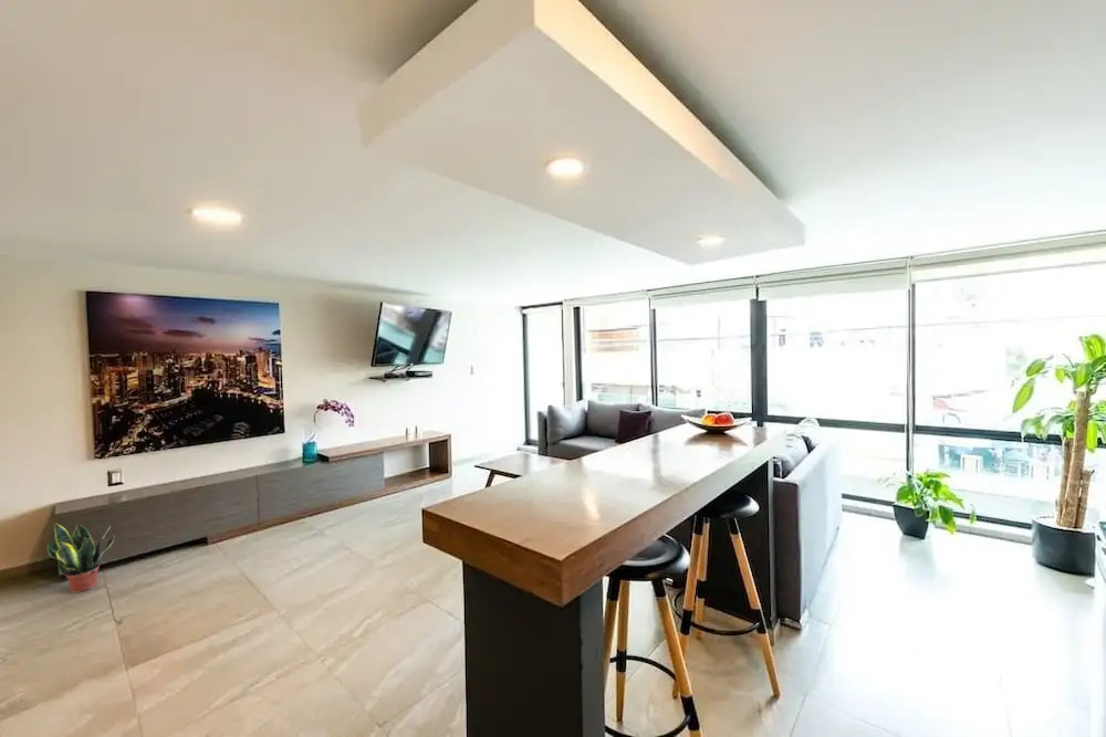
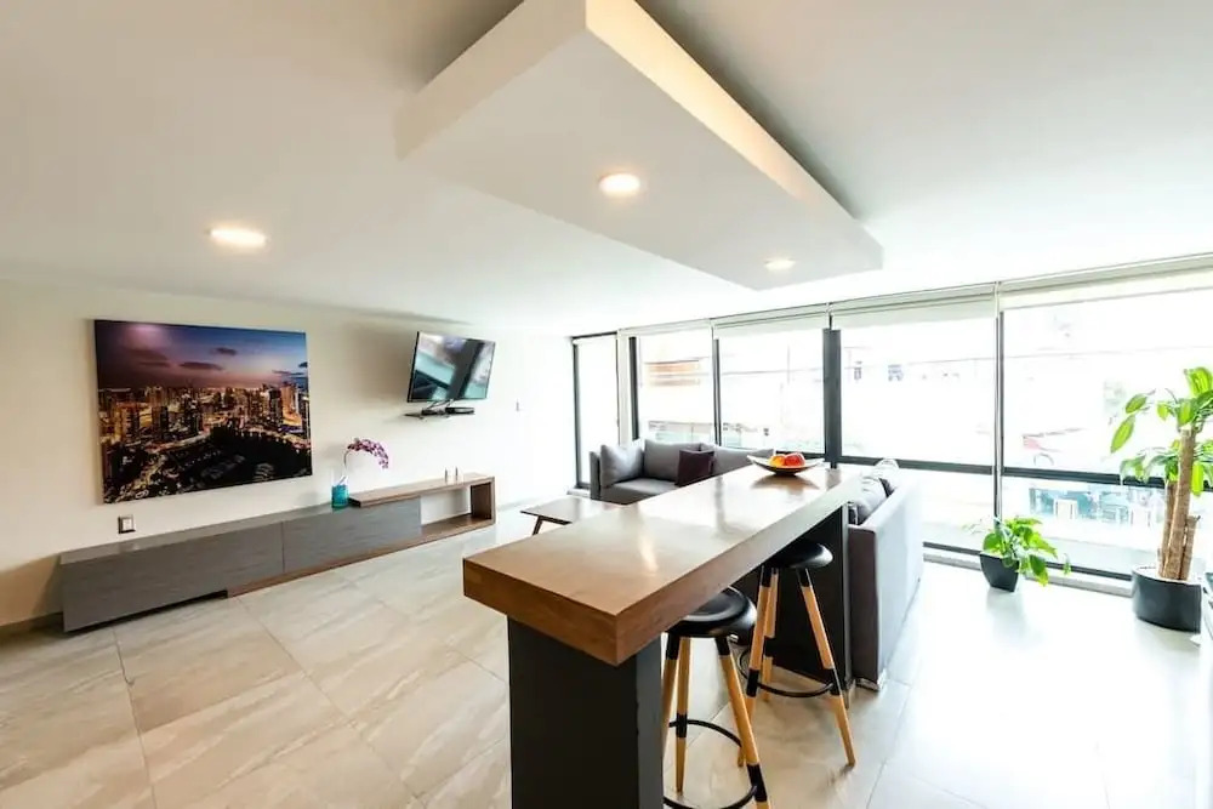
- potted plant [46,522,115,594]
